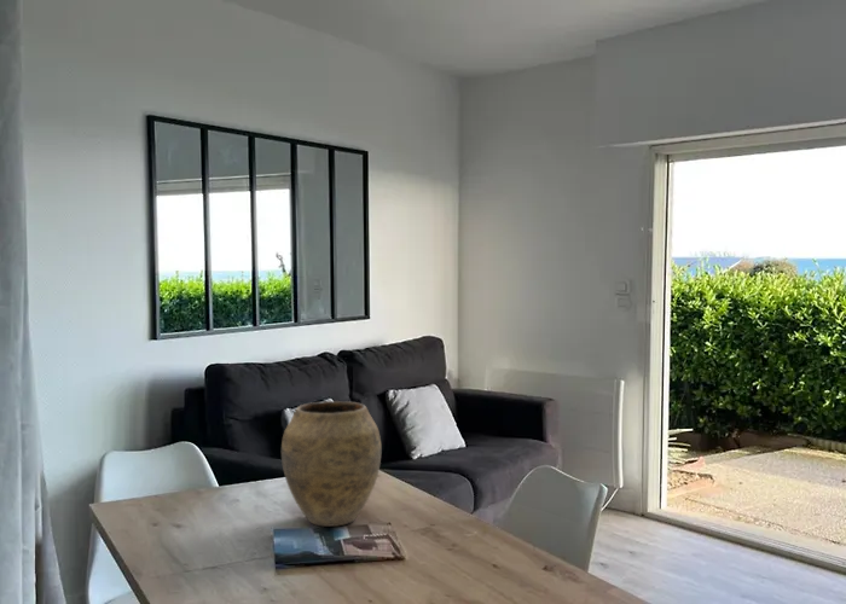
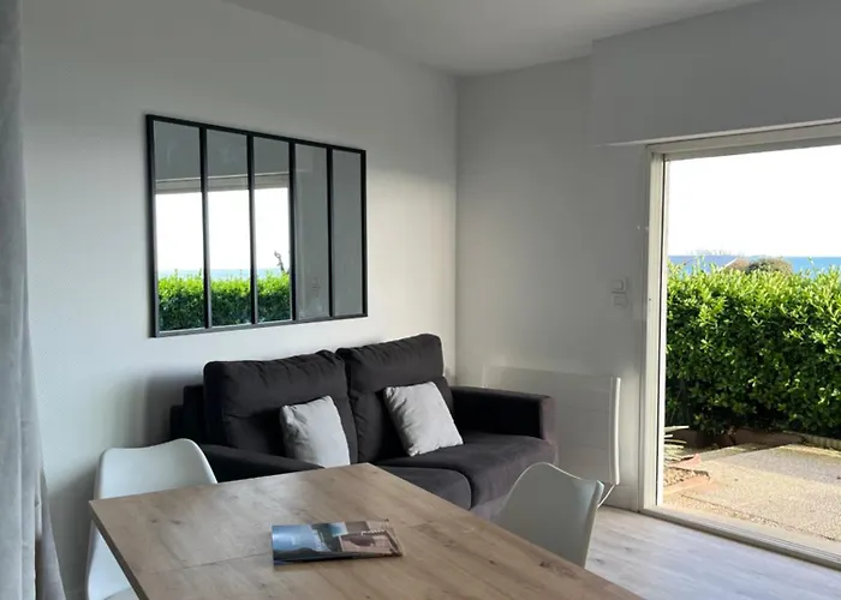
- vase [280,400,382,528]
